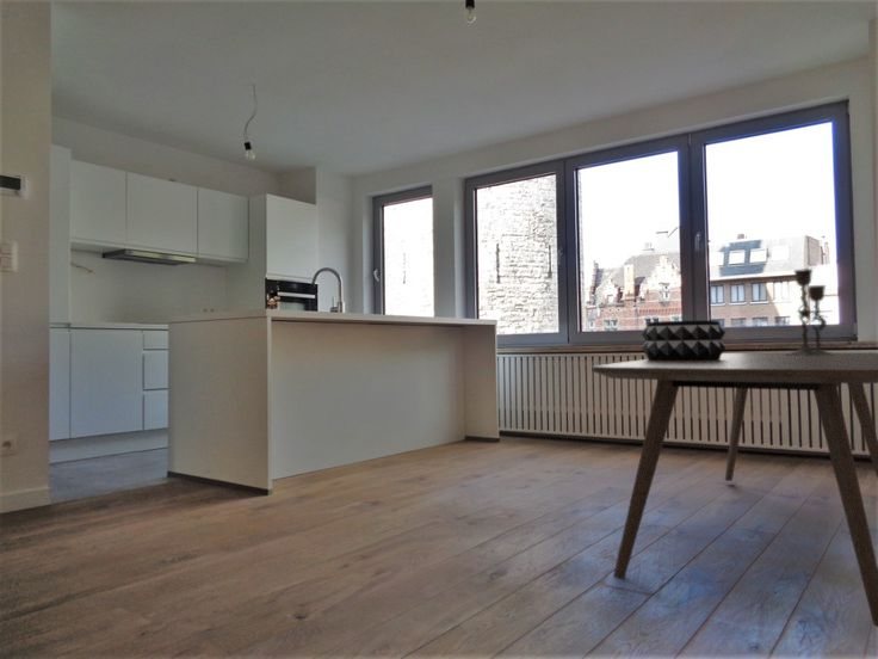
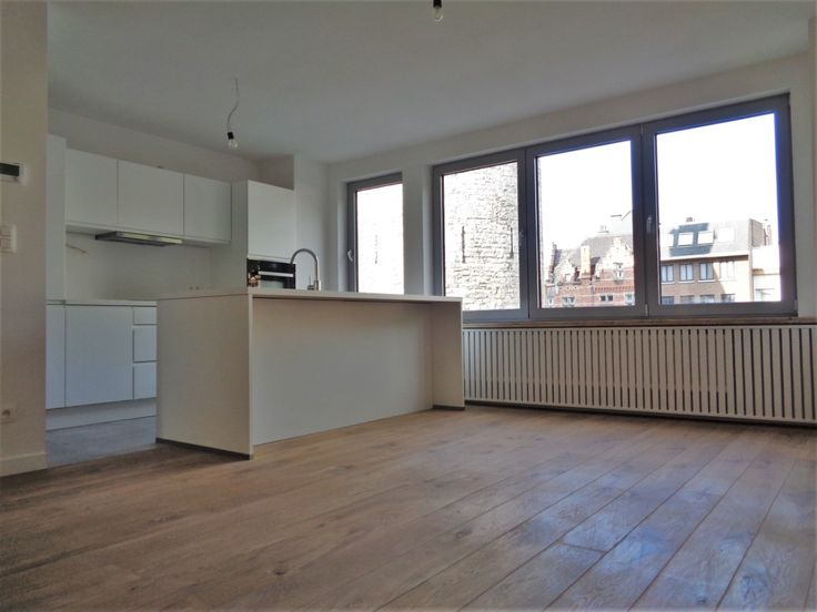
- candlestick [786,267,835,356]
- dining table [591,352,878,628]
- decorative bowl [641,319,726,361]
